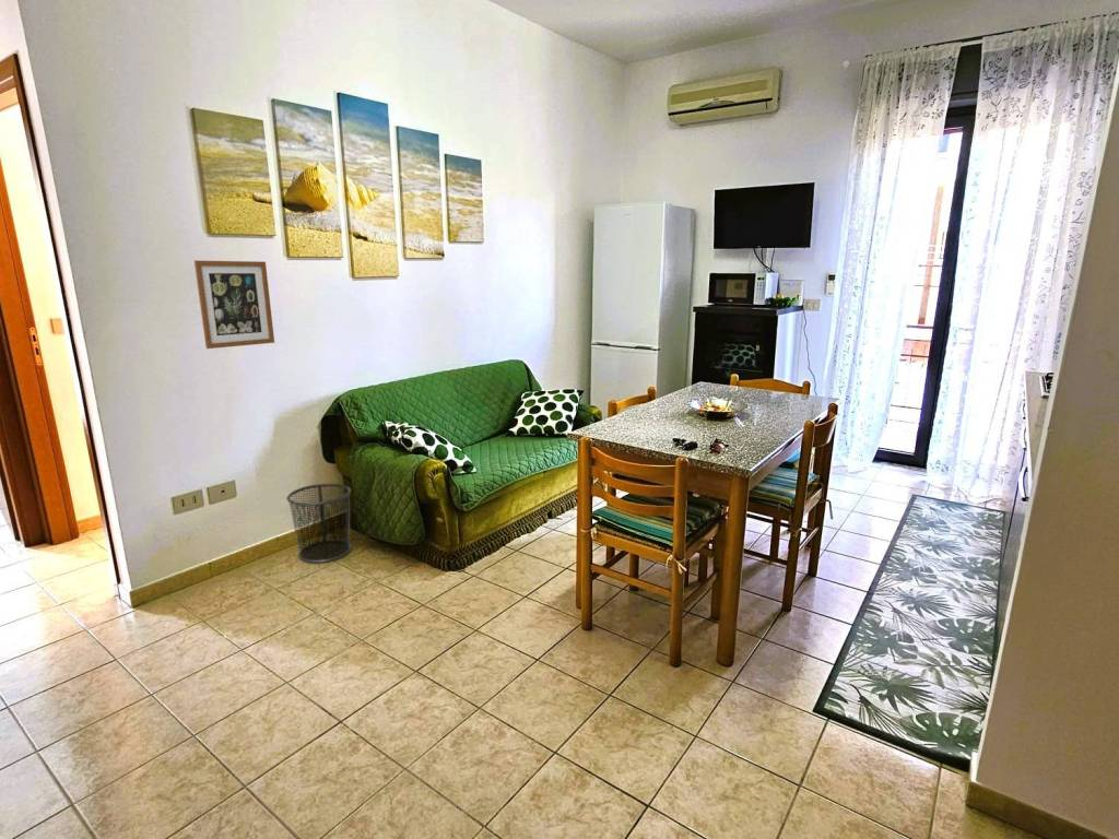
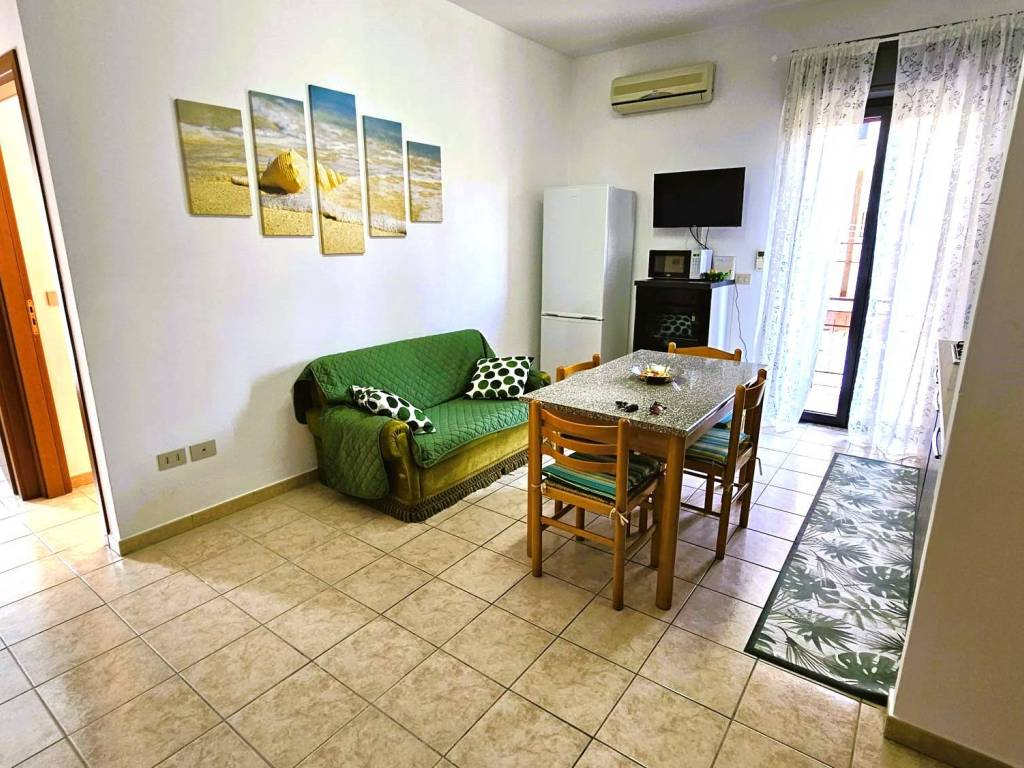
- trash can [285,482,353,564]
- wall art [193,260,275,350]
